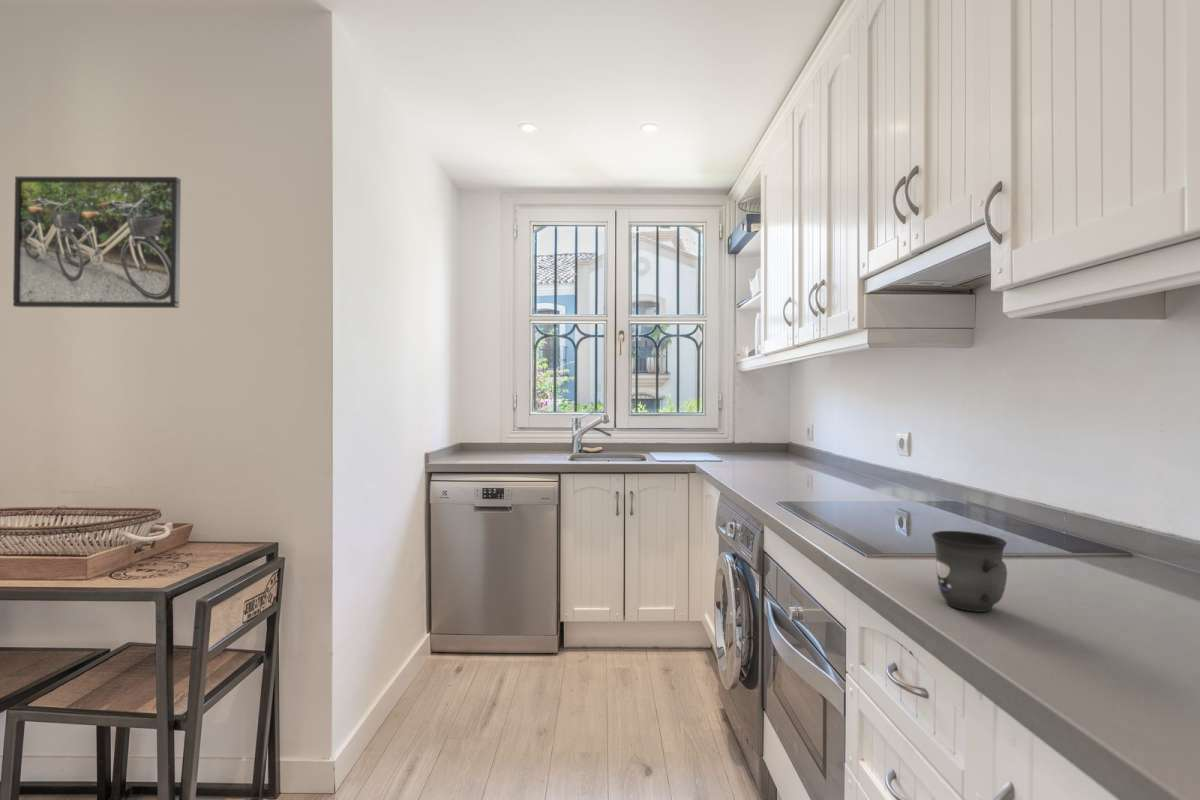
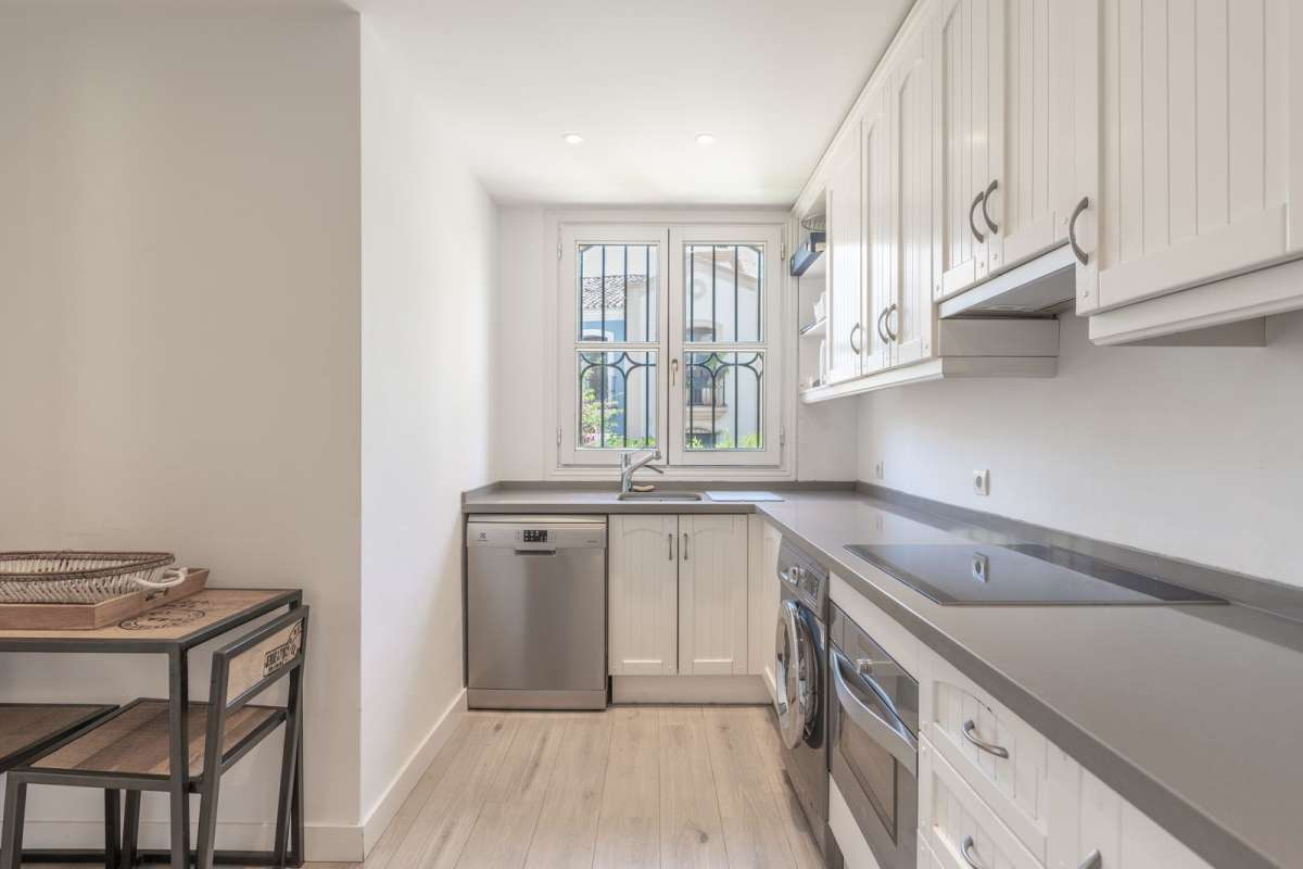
- mug [931,530,1008,613]
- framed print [12,176,182,309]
